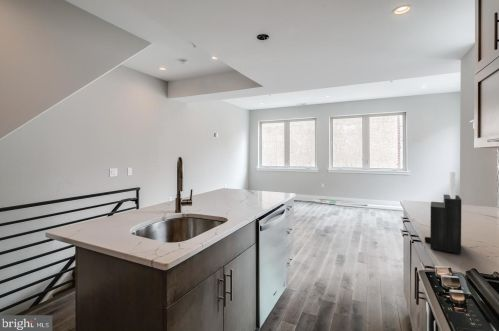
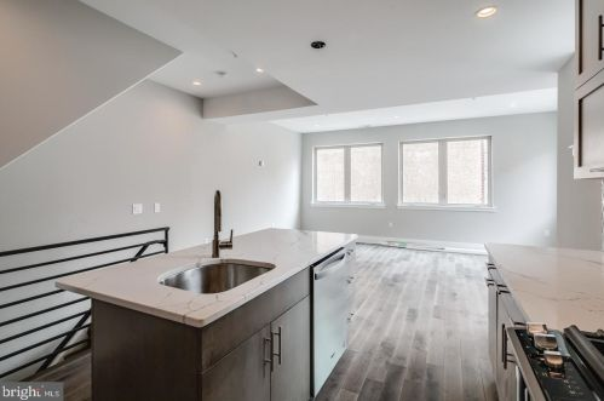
- knife block [424,170,462,255]
